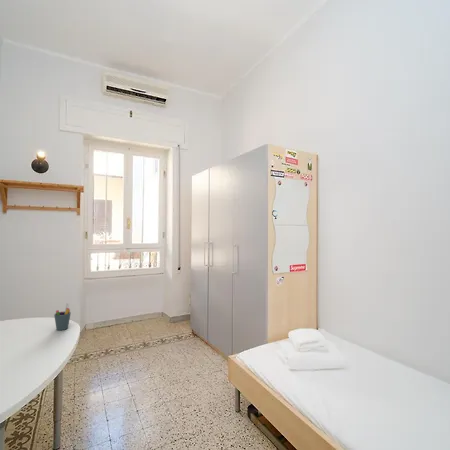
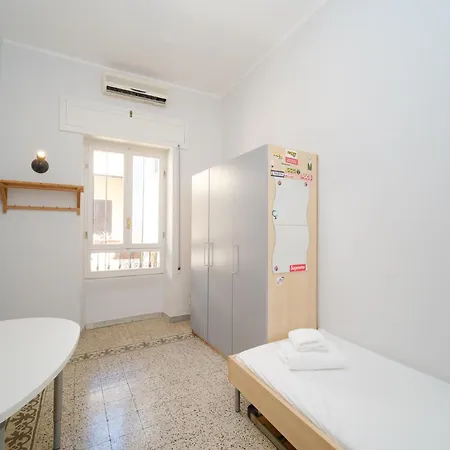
- pen holder [53,302,72,331]
